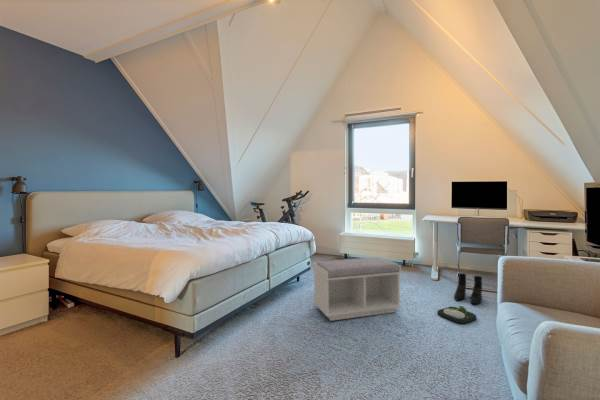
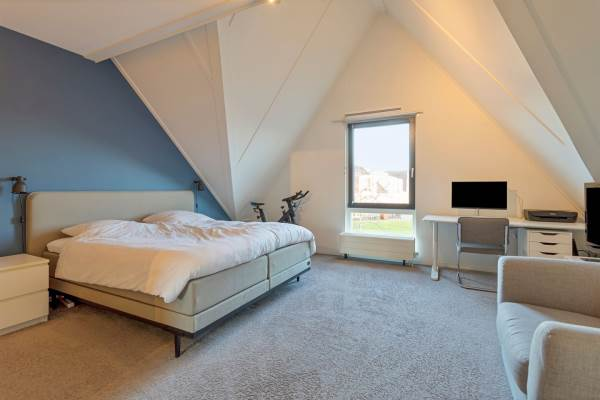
- bench [312,256,402,322]
- boots [453,272,483,305]
- shoe [436,305,477,324]
